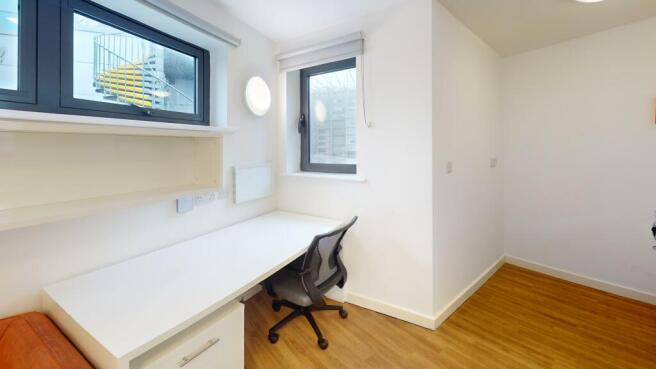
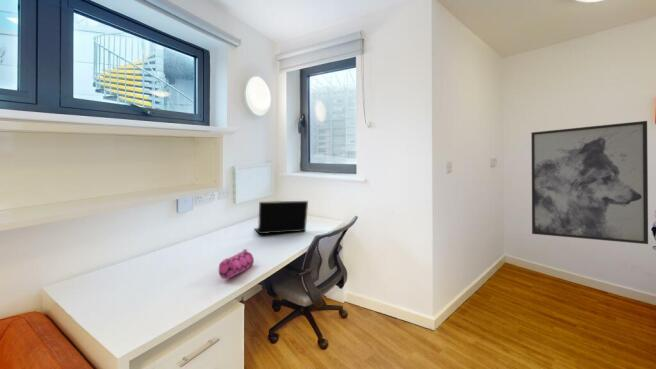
+ wall art [530,120,649,245]
+ laptop [254,200,309,235]
+ pencil case [218,248,255,280]
